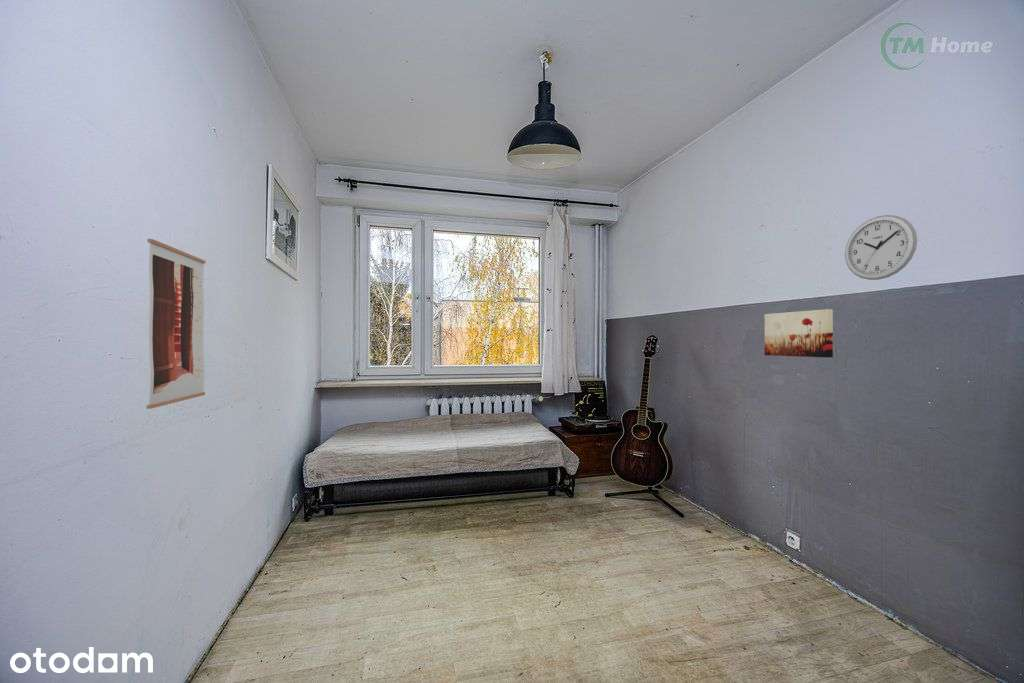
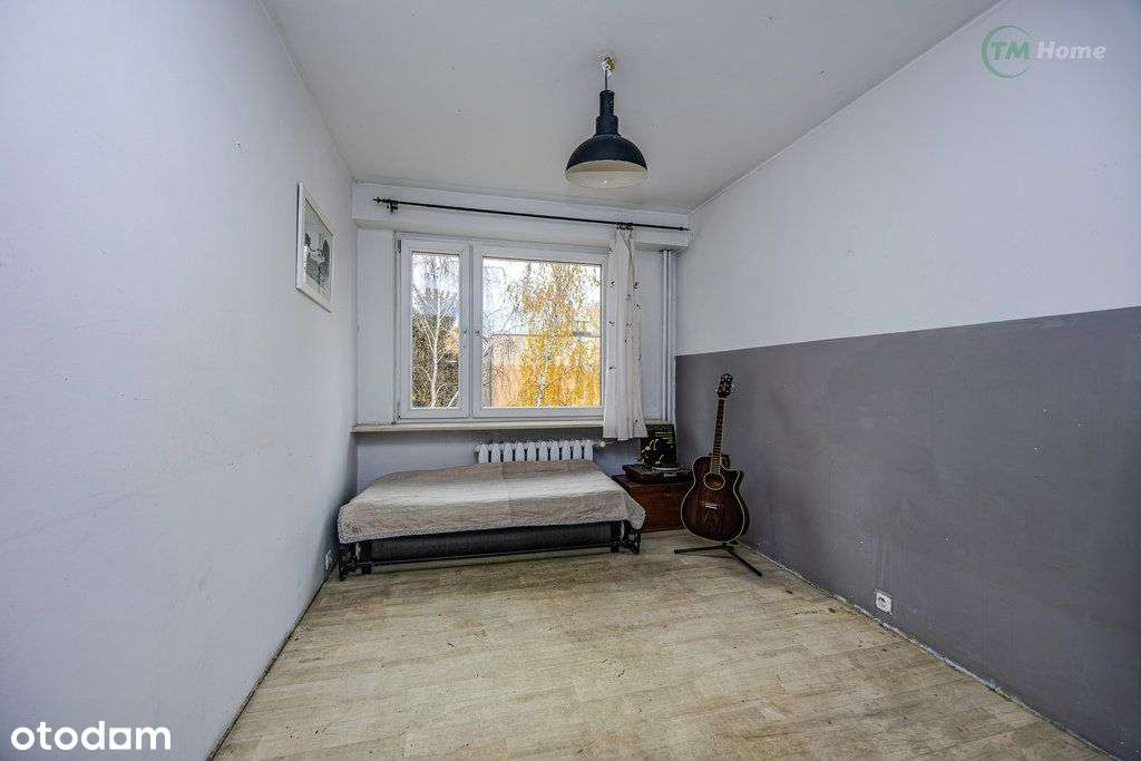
- wall art [764,308,834,358]
- wall clock [844,214,918,281]
- wall art [146,238,207,410]
